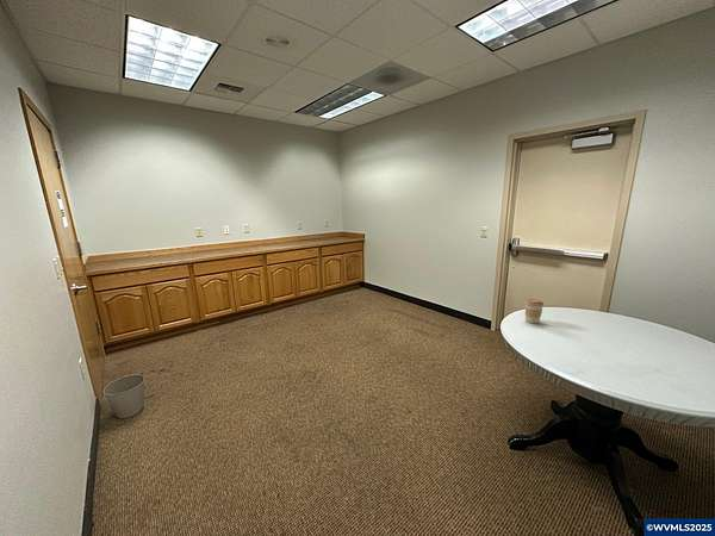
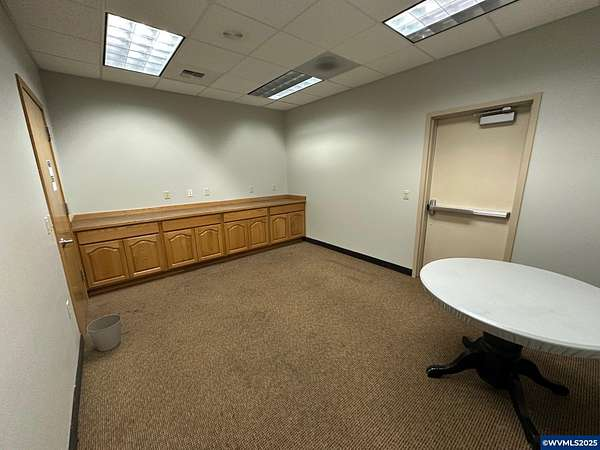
- coffee cup [523,298,545,324]
